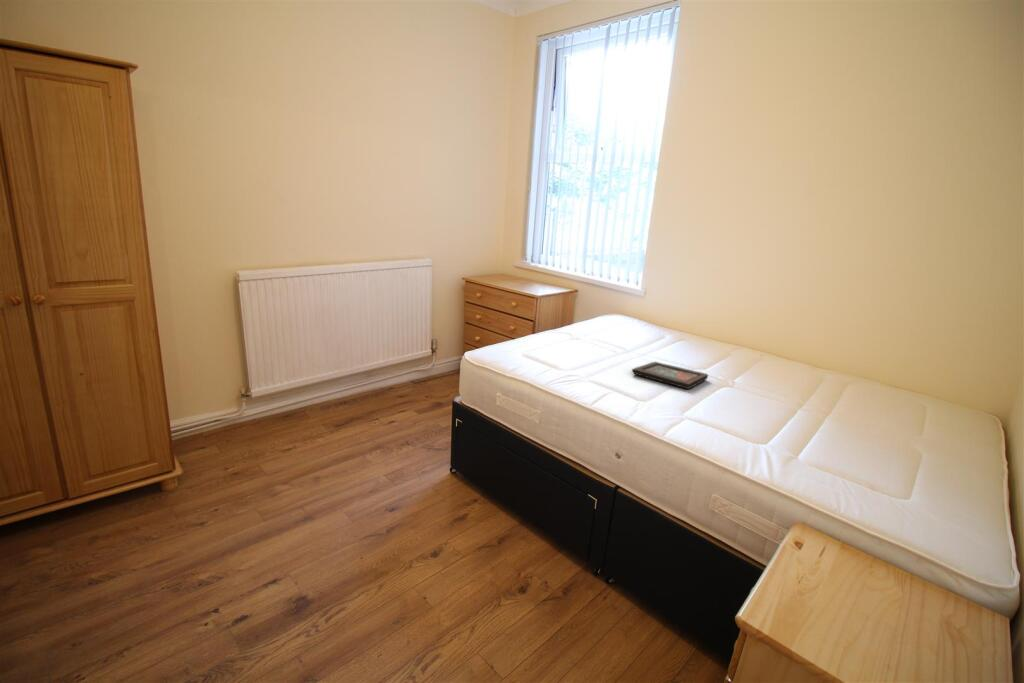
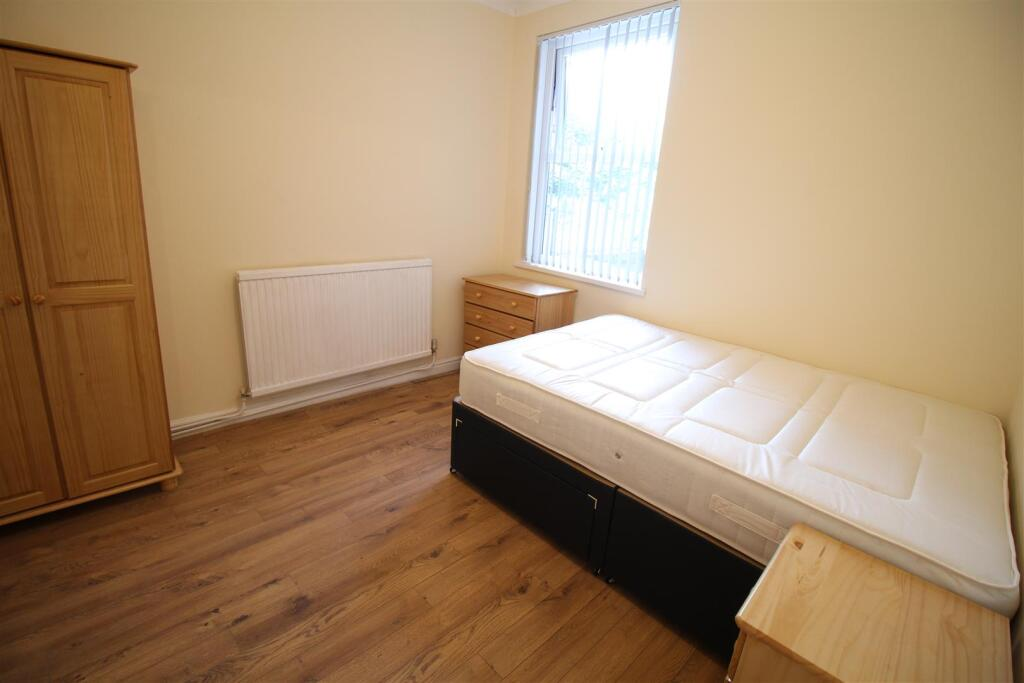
- religious icon [631,361,709,390]
